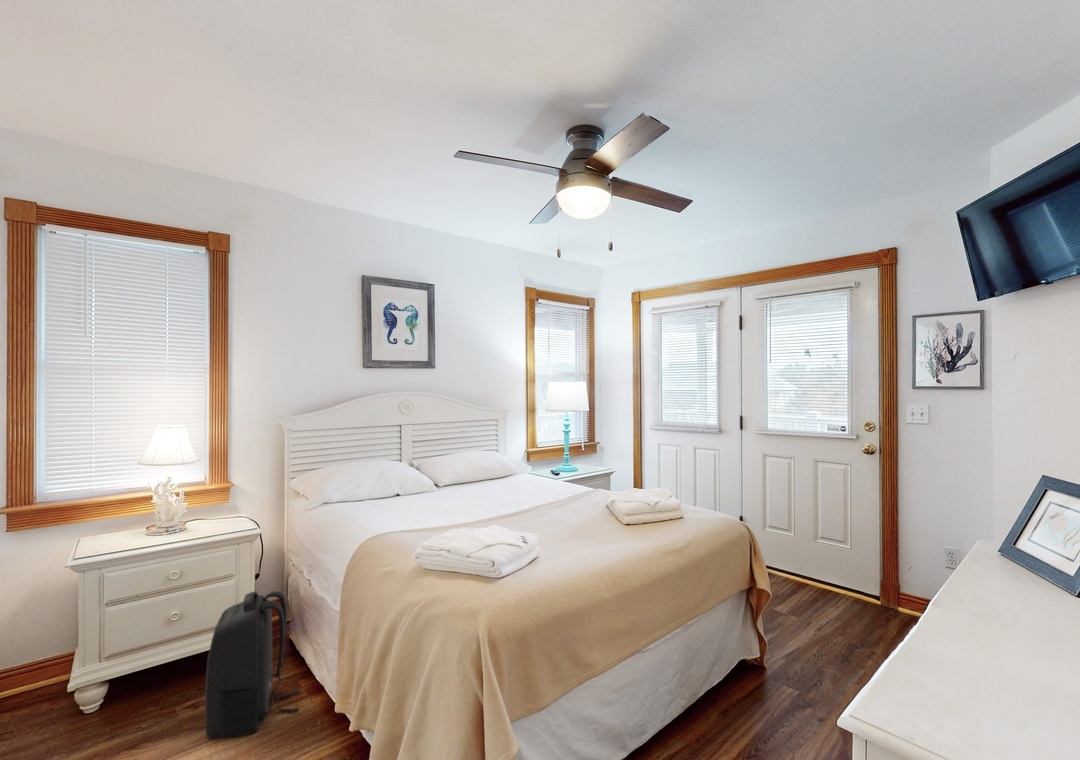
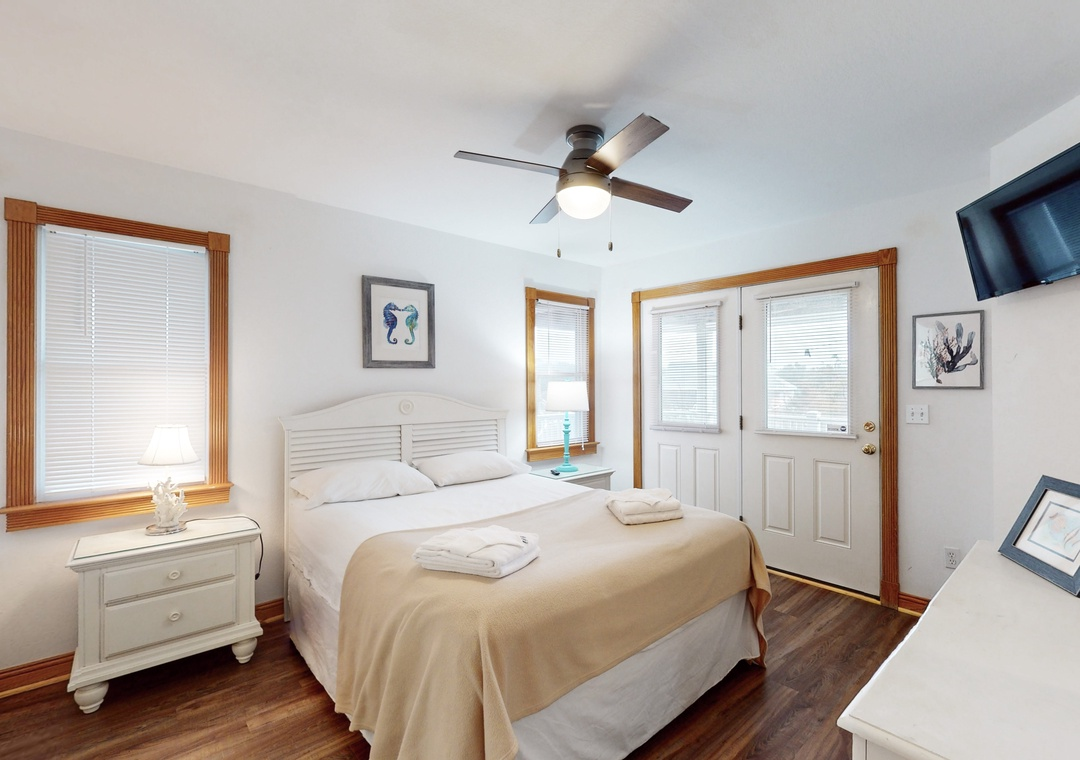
- backpack [204,590,301,740]
